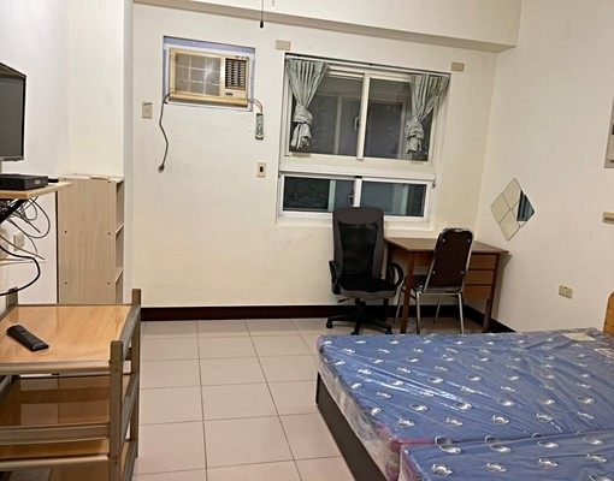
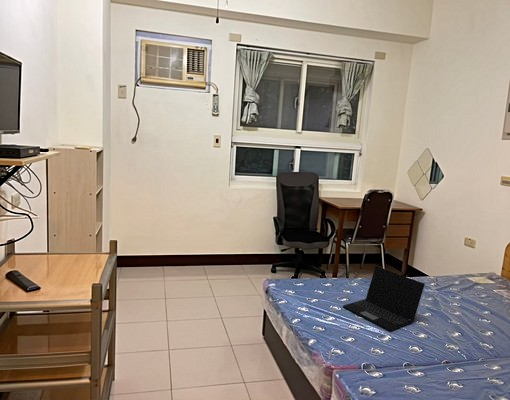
+ laptop [342,265,426,332]
